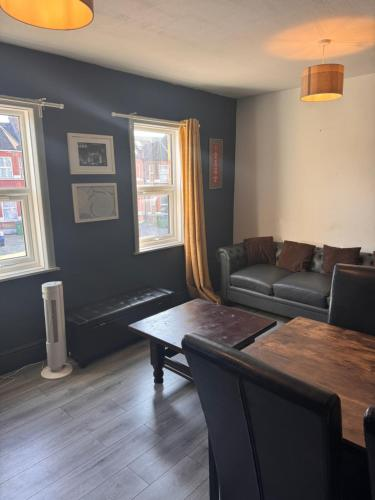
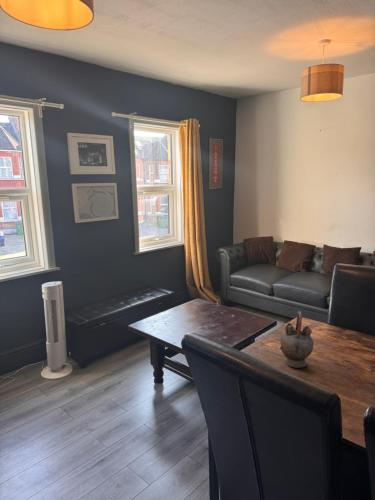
+ teapot [279,310,315,369]
